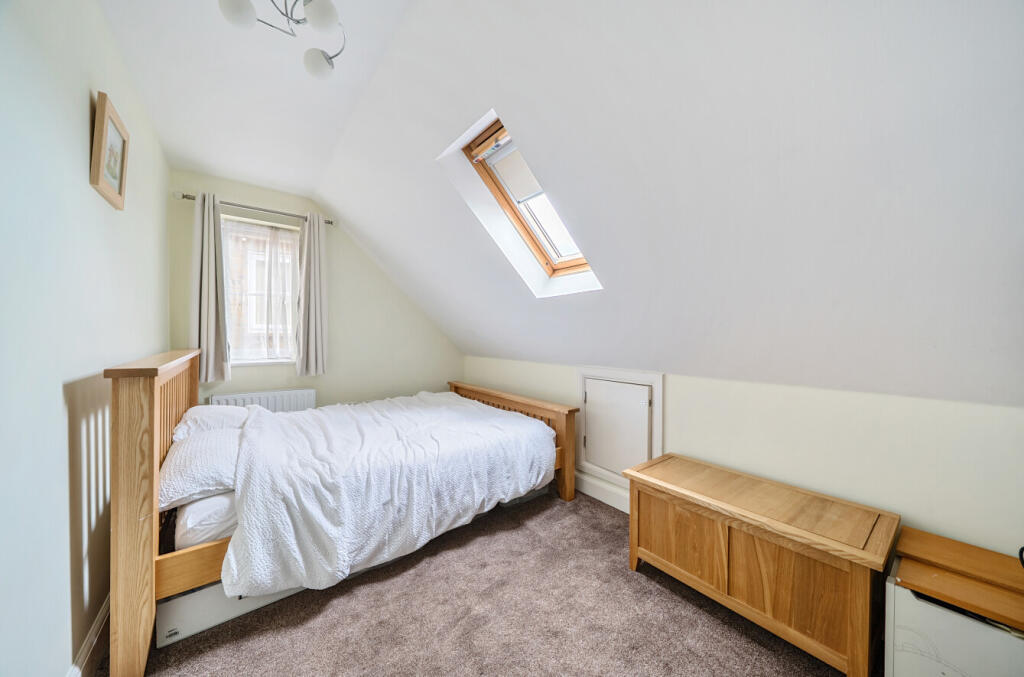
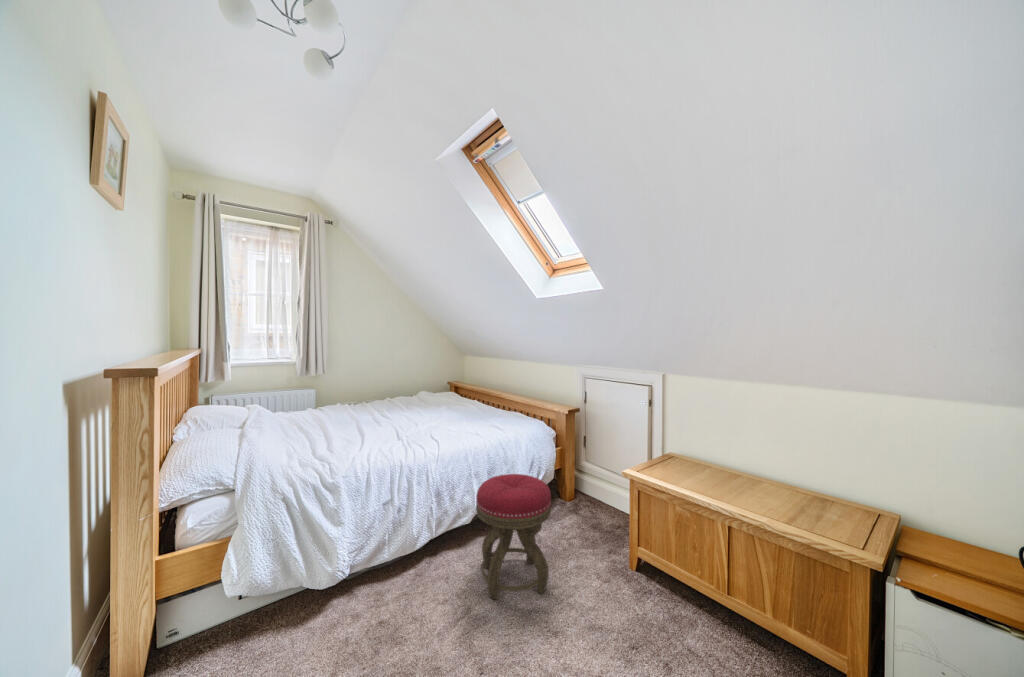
+ stool [475,473,552,600]
